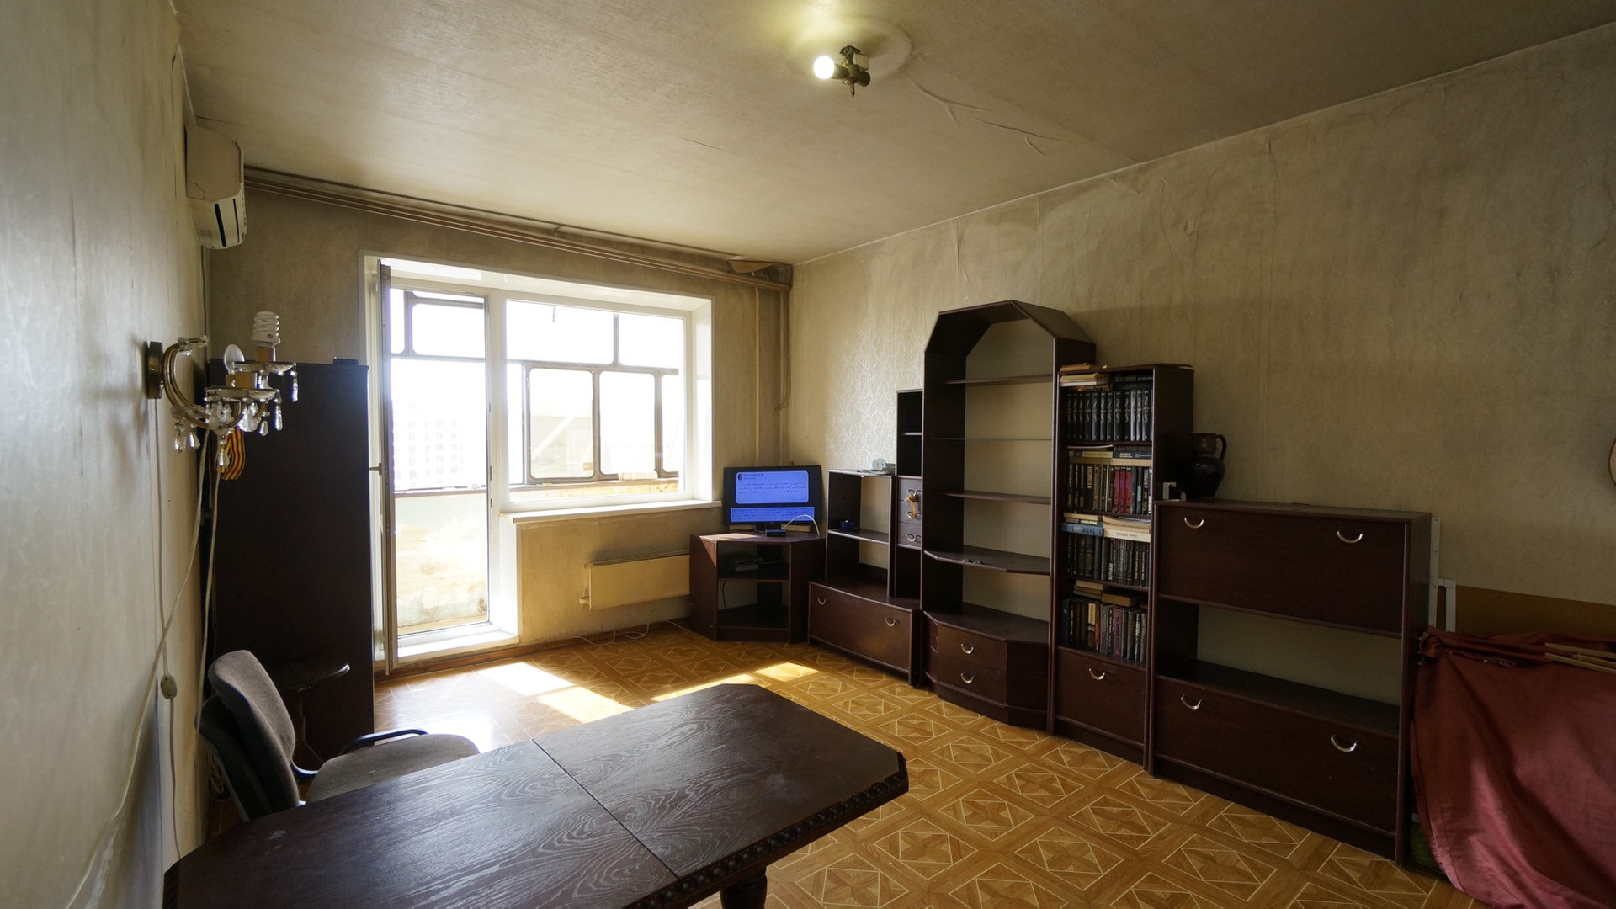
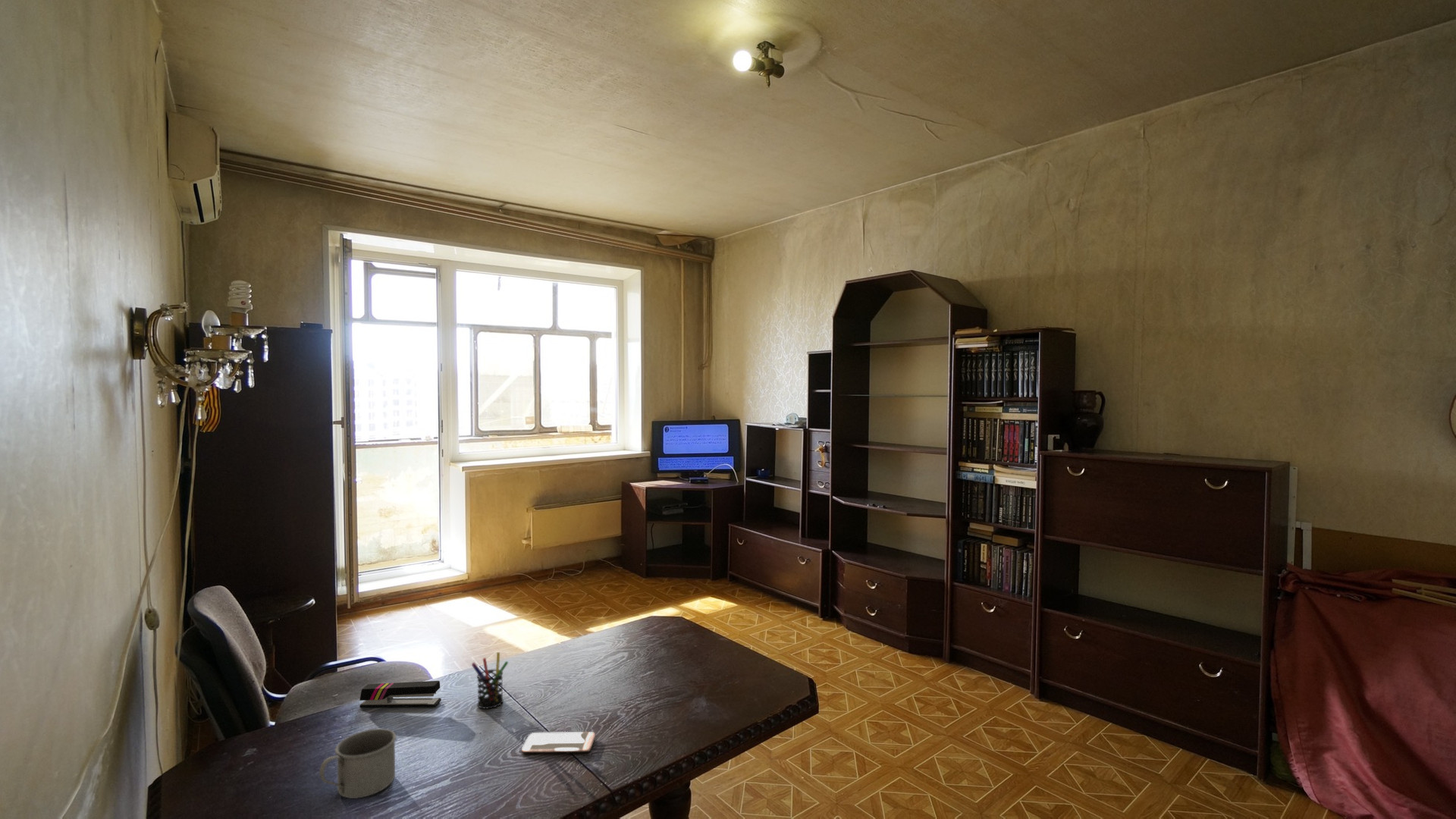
+ smartphone [521,731,596,753]
+ mug [318,728,397,799]
+ stapler [359,680,442,708]
+ pen holder [471,651,509,710]
